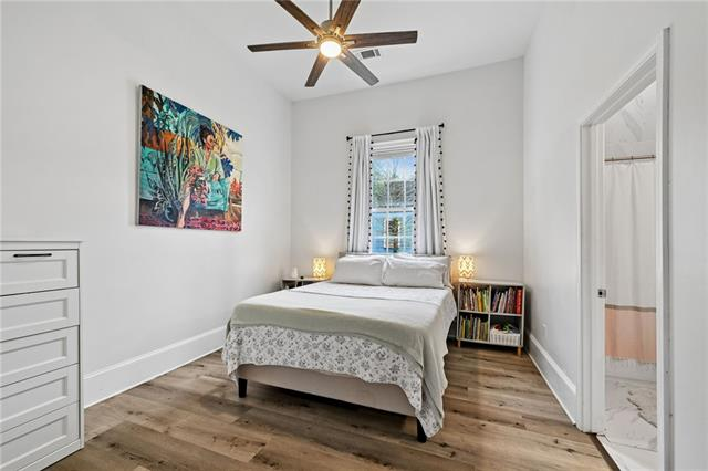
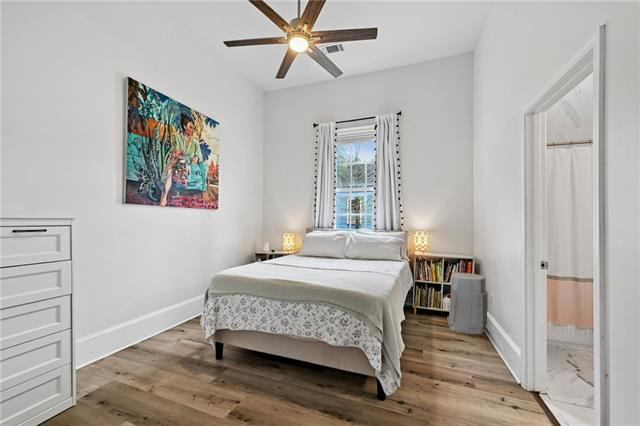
+ air purifier [446,272,489,335]
